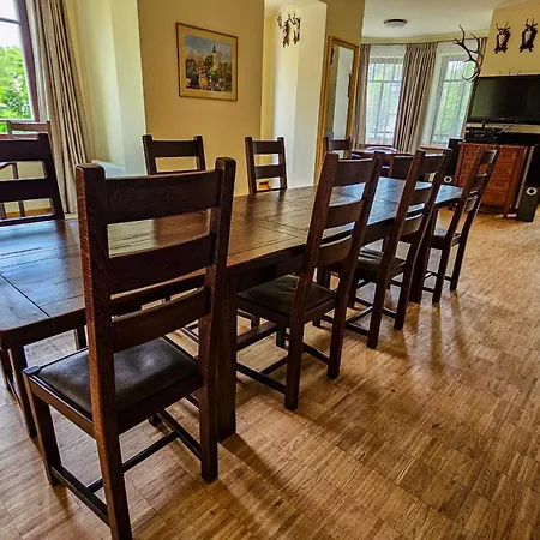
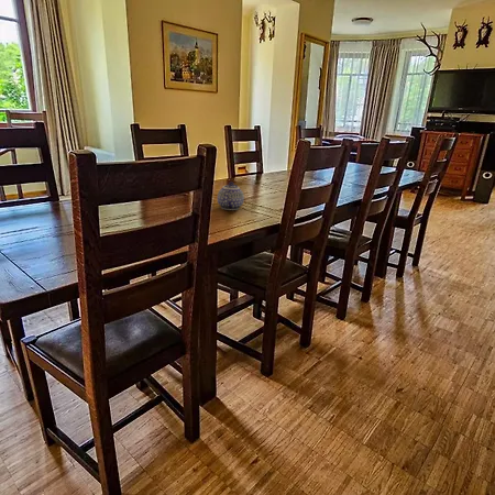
+ teapot [217,182,245,211]
